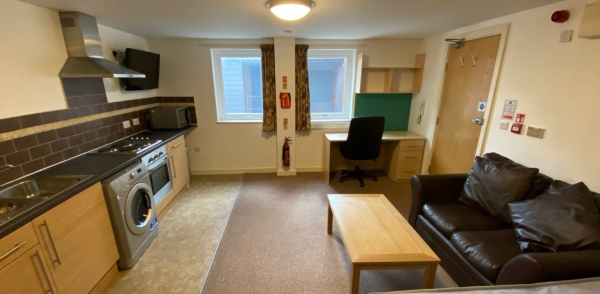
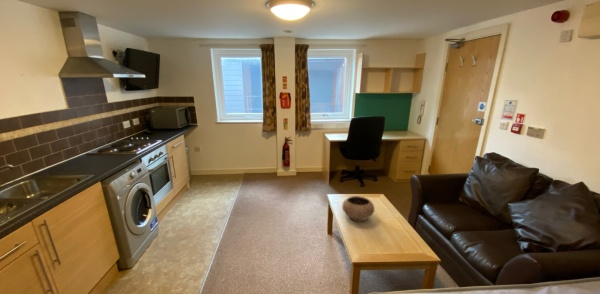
+ bowl [341,195,376,223]
